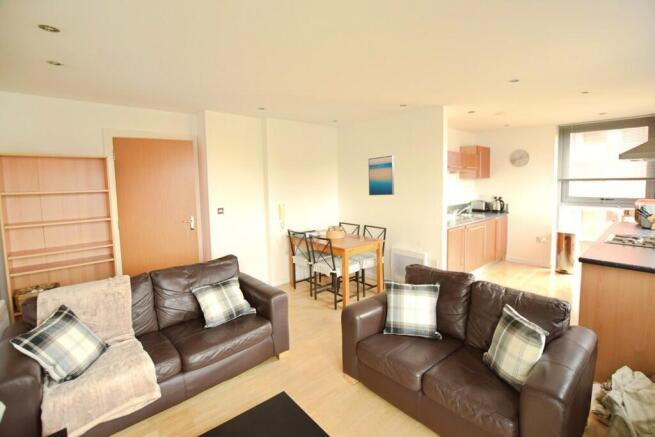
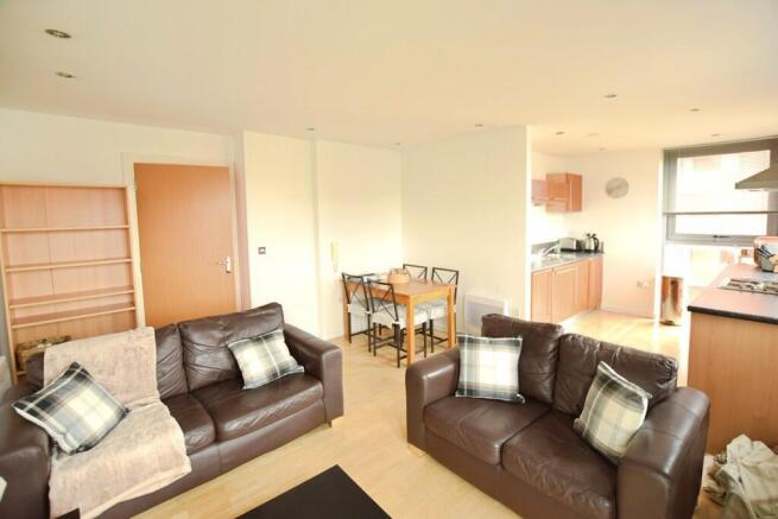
- wall art [368,154,395,196]
